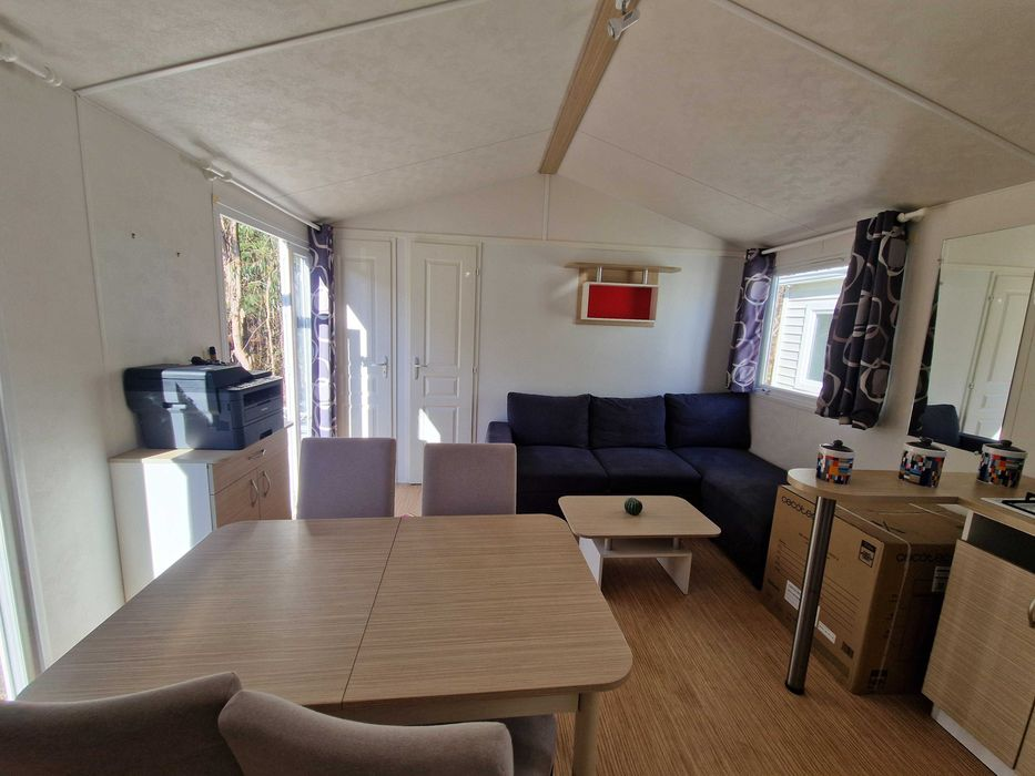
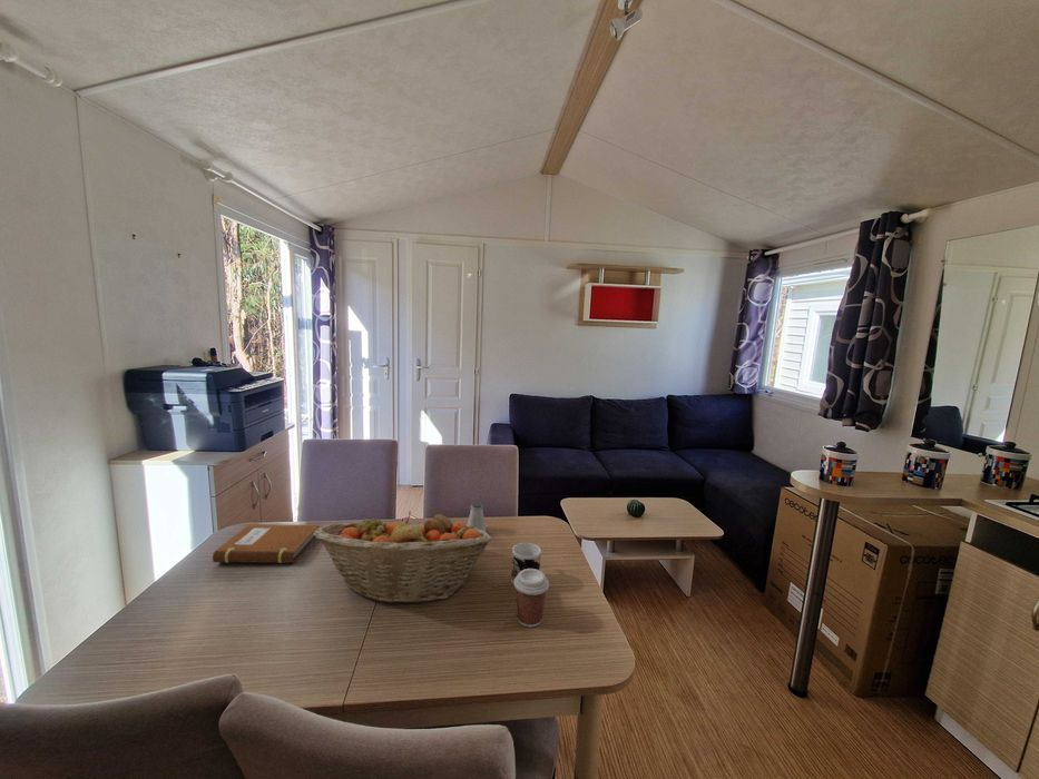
+ mug [510,542,542,585]
+ coffee cup [512,569,550,629]
+ saltshaker [467,501,487,532]
+ fruit basket [313,511,492,605]
+ notebook [212,523,321,564]
